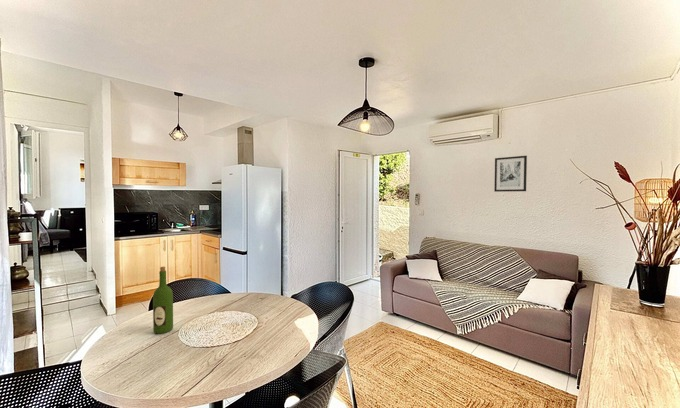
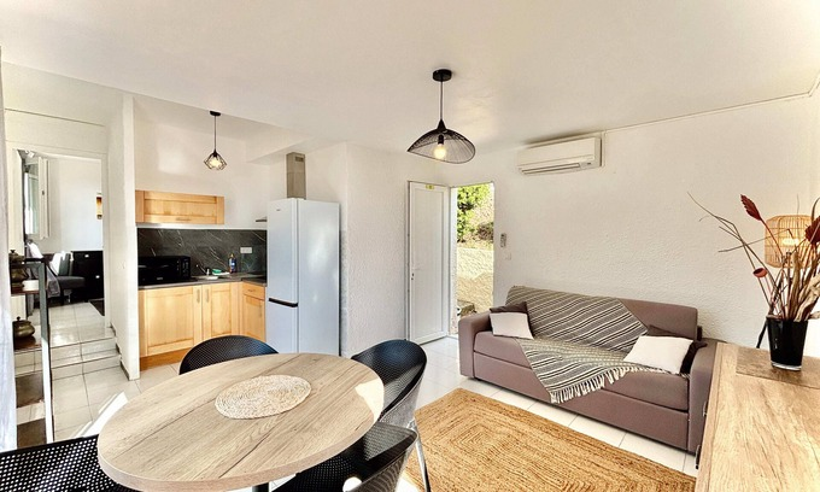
- wine bottle [152,266,174,335]
- wall art [493,155,528,193]
